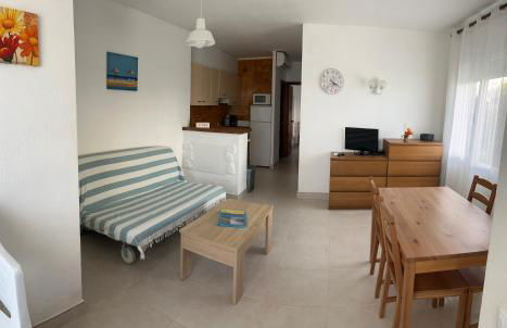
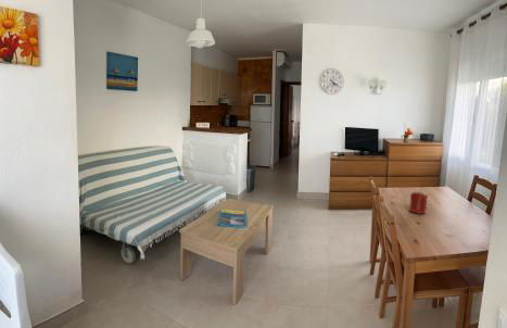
+ candle [408,189,429,215]
